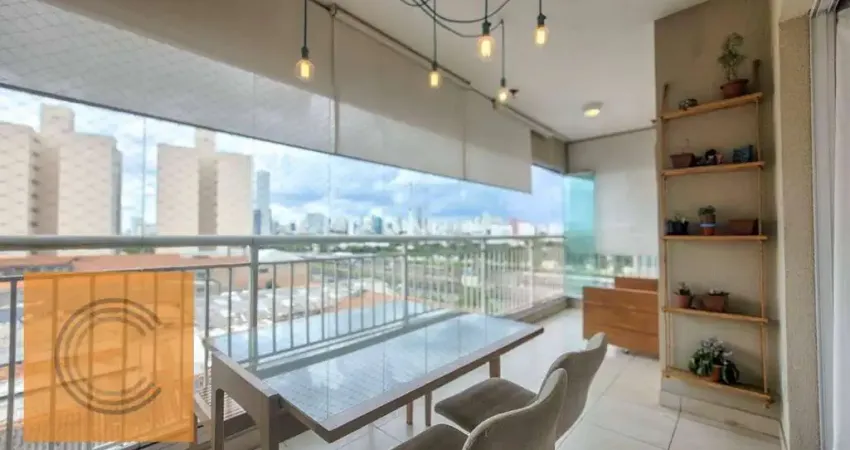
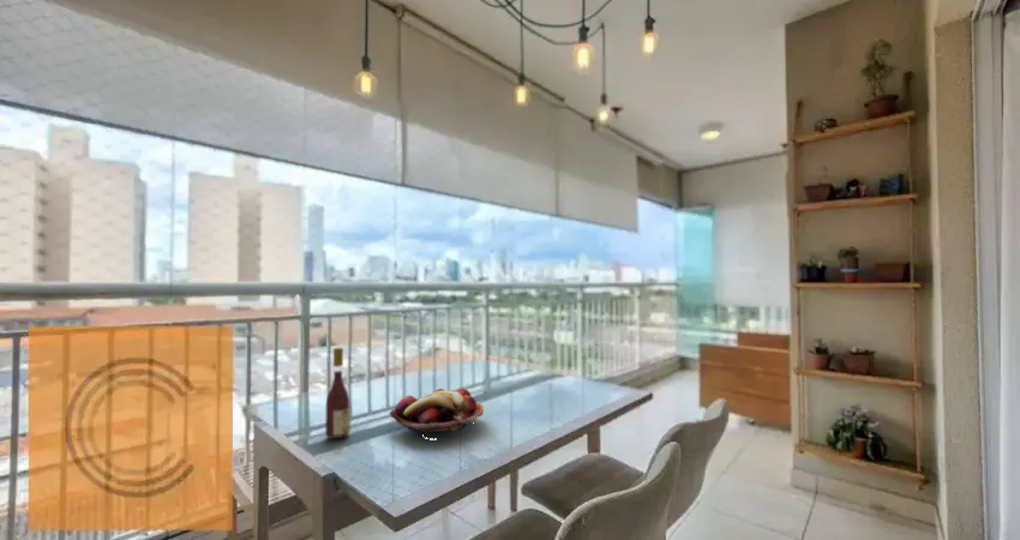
+ wine bottle [324,347,352,439]
+ fruit basket [388,388,485,440]
